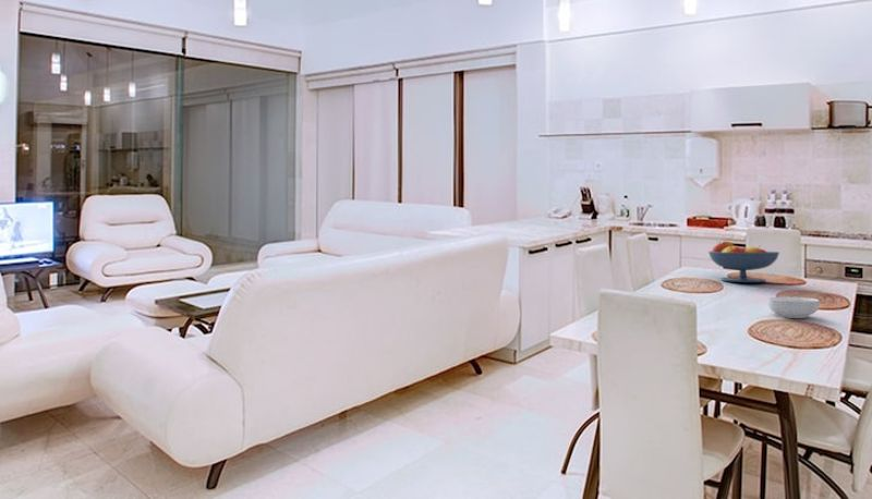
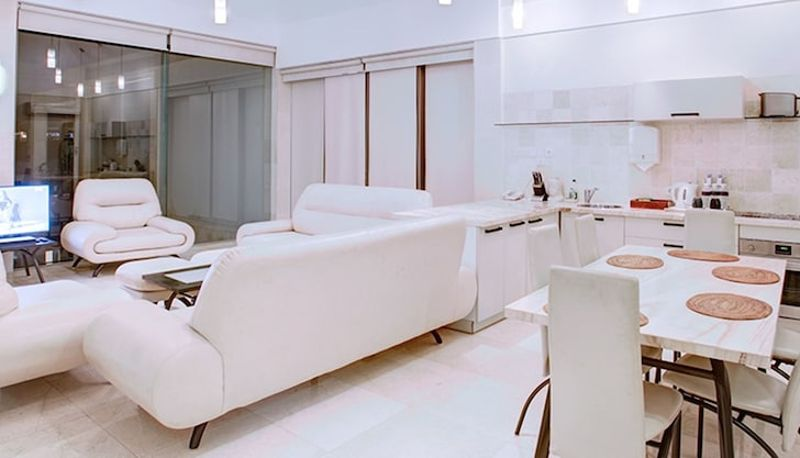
- fruit bowl [707,241,780,283]
- cereal bowl [767,296,821,319]
